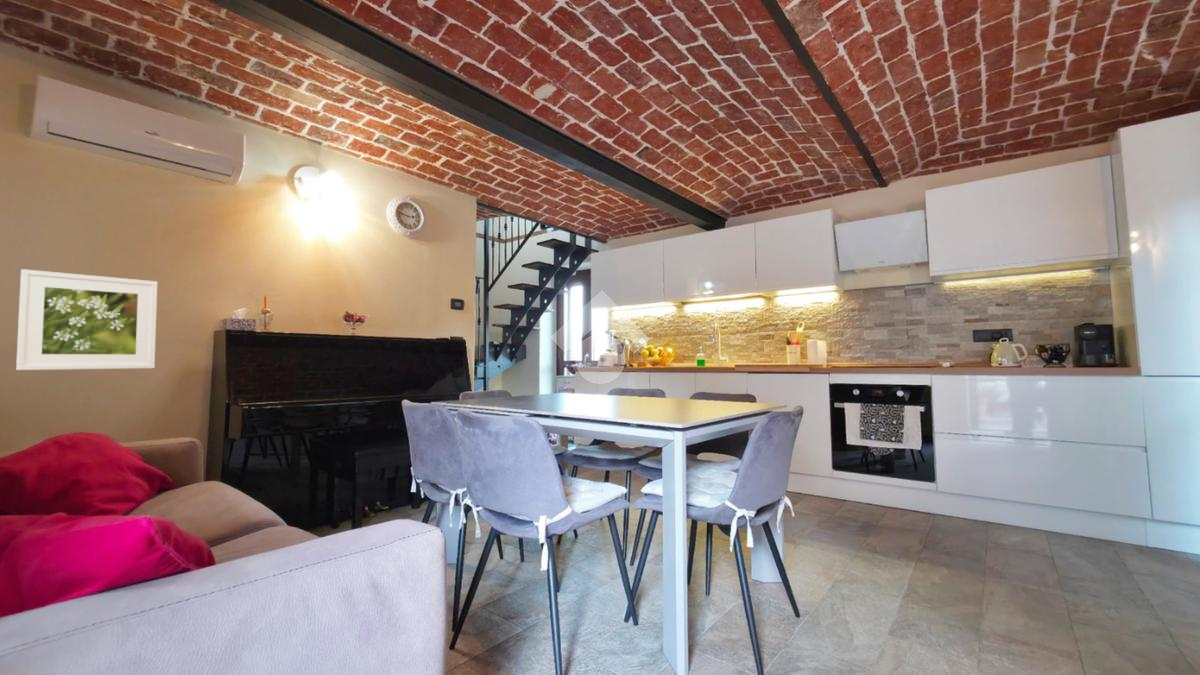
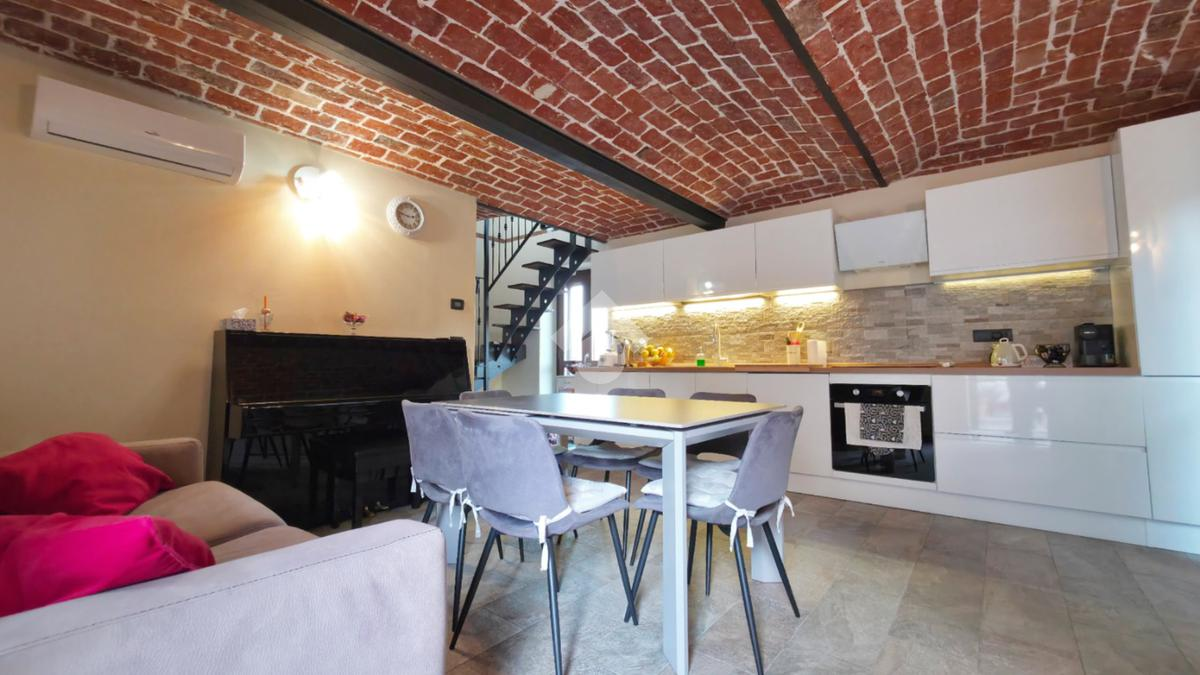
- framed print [15,268,158,371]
